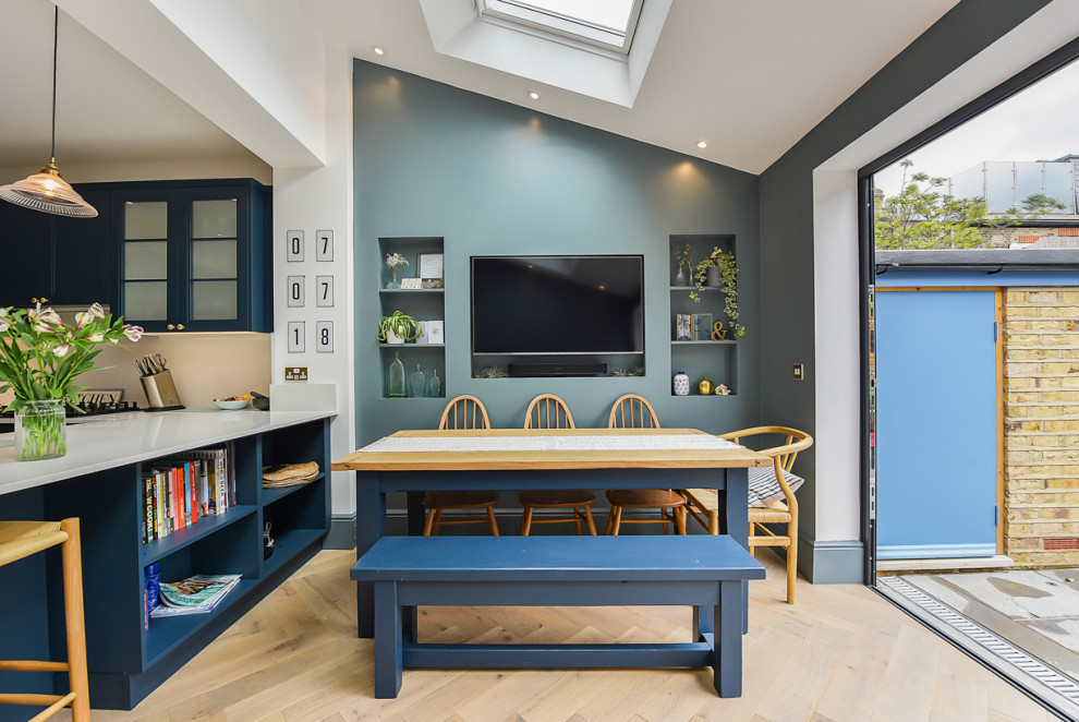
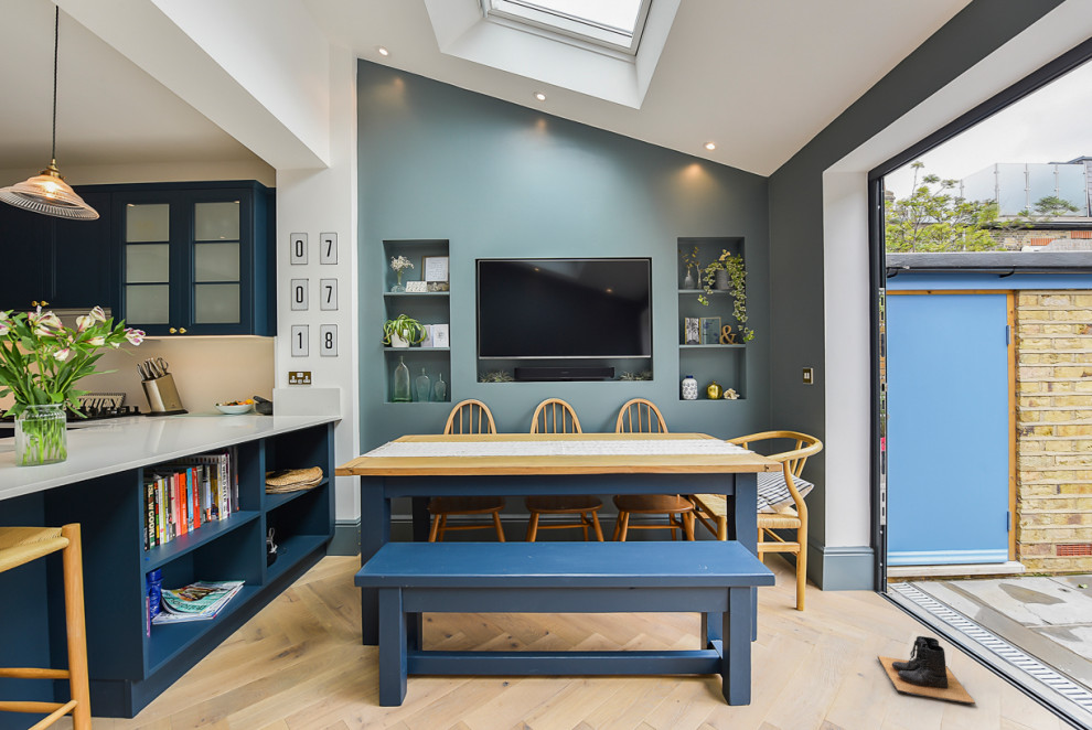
+ boots [877,635,976,705]
